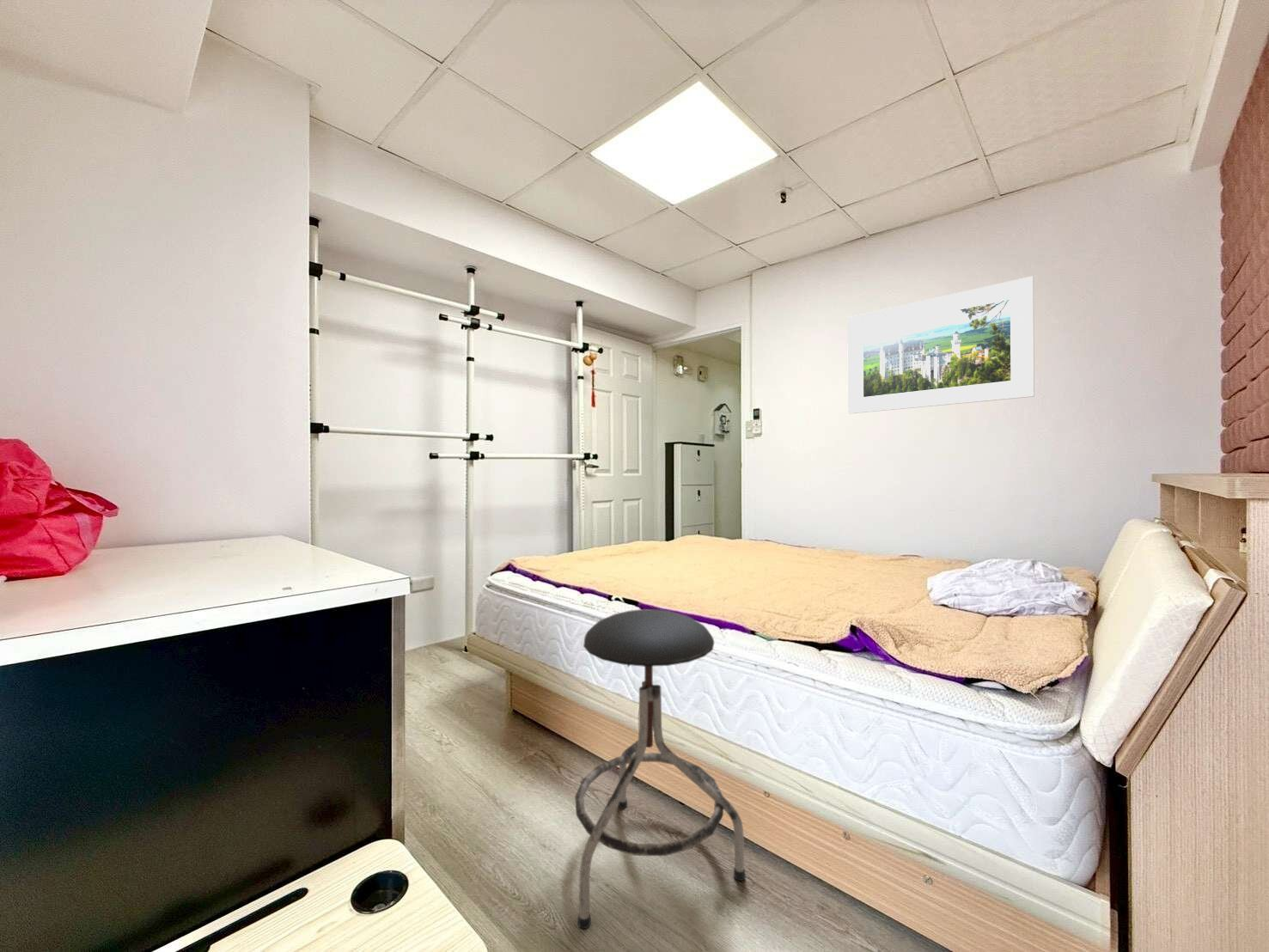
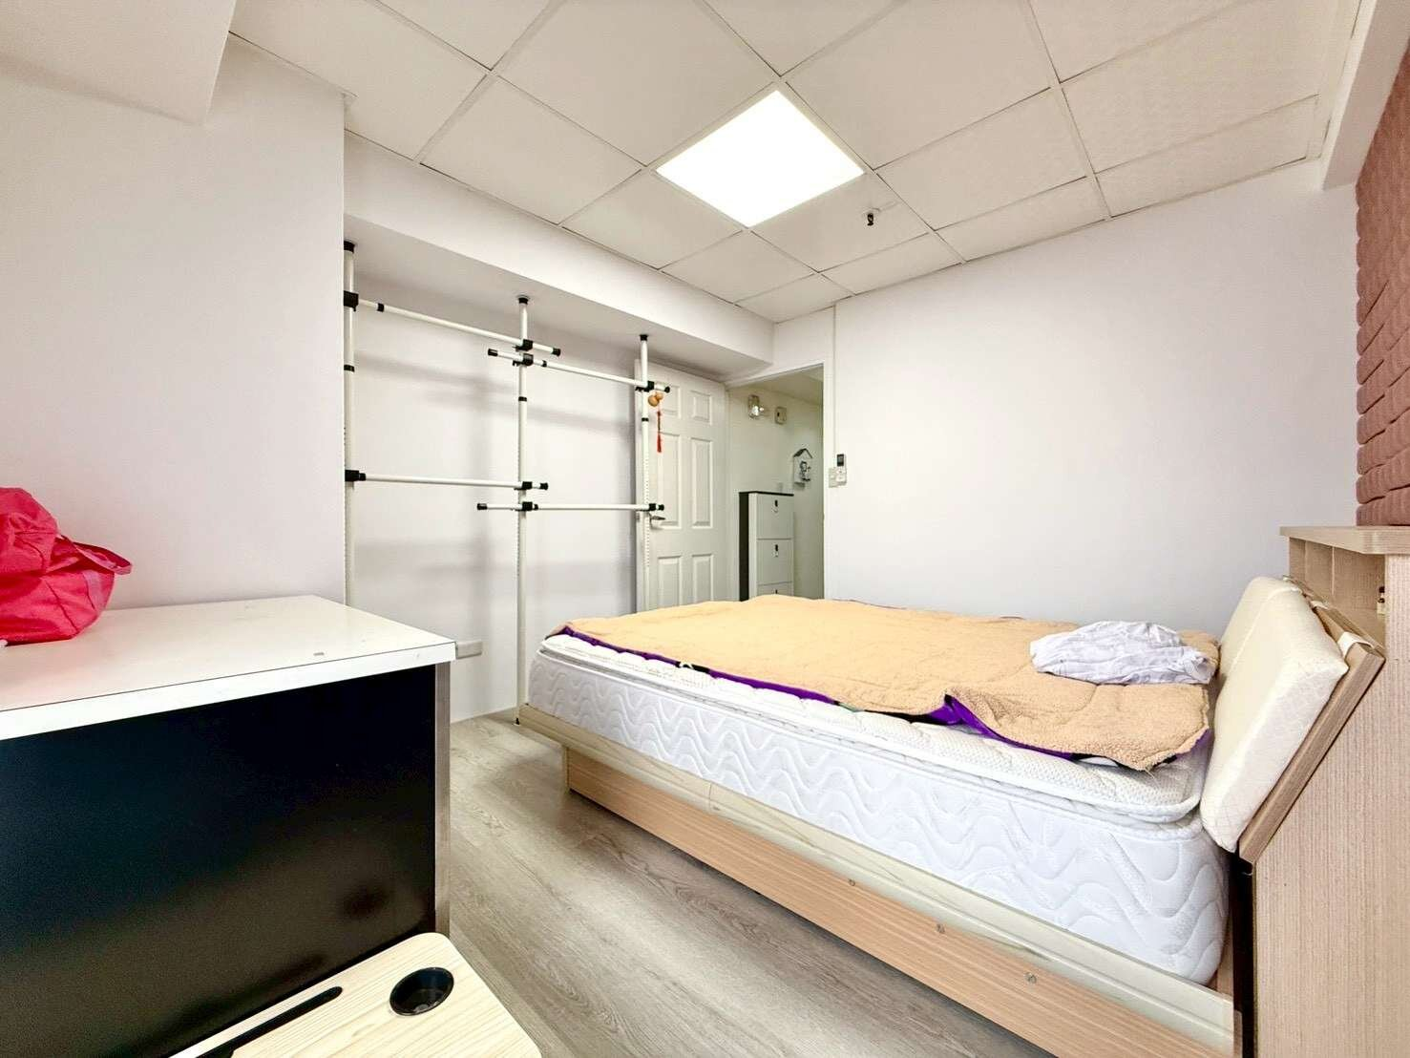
- stool [574,608,747,930]
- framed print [846,276,1035,414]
